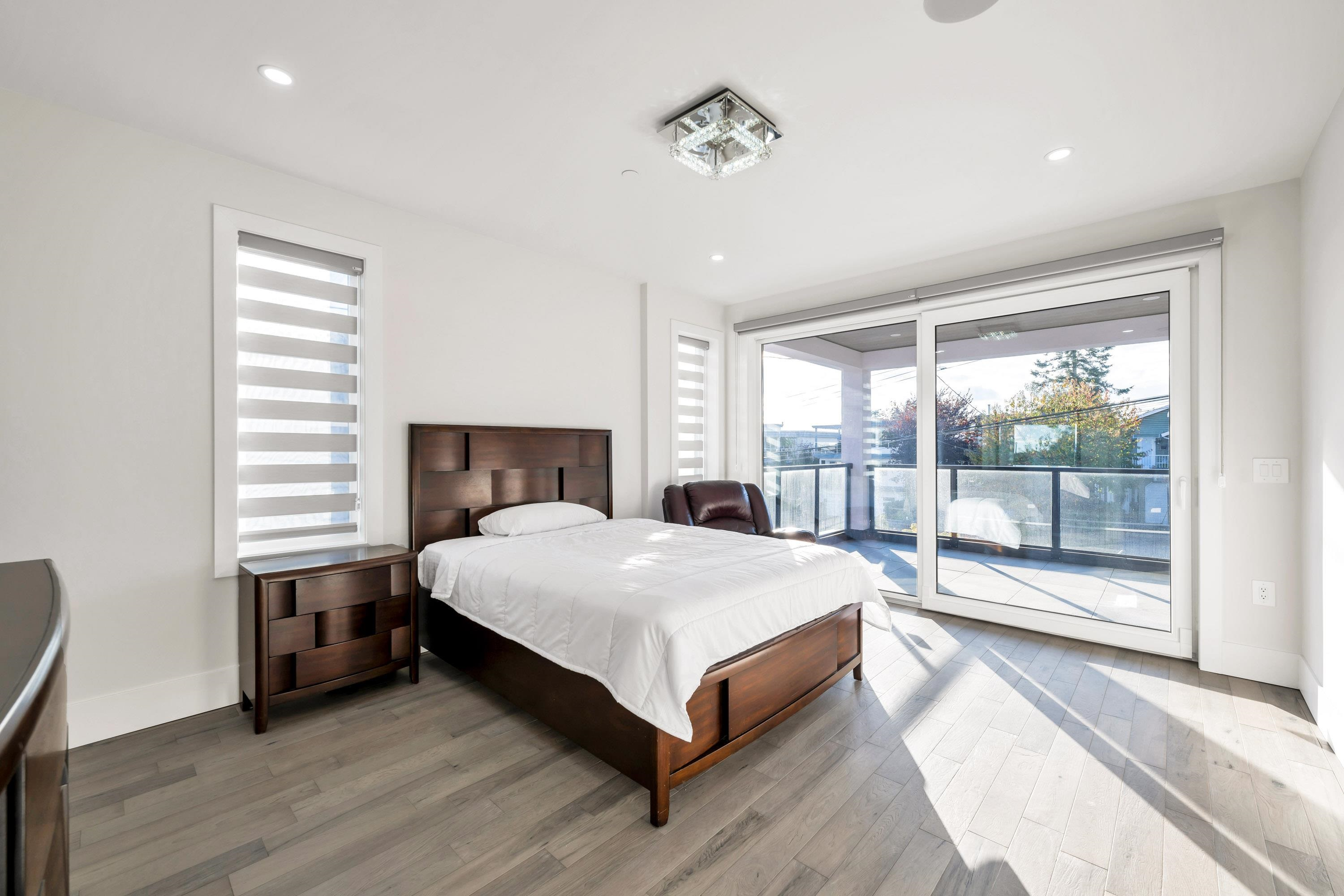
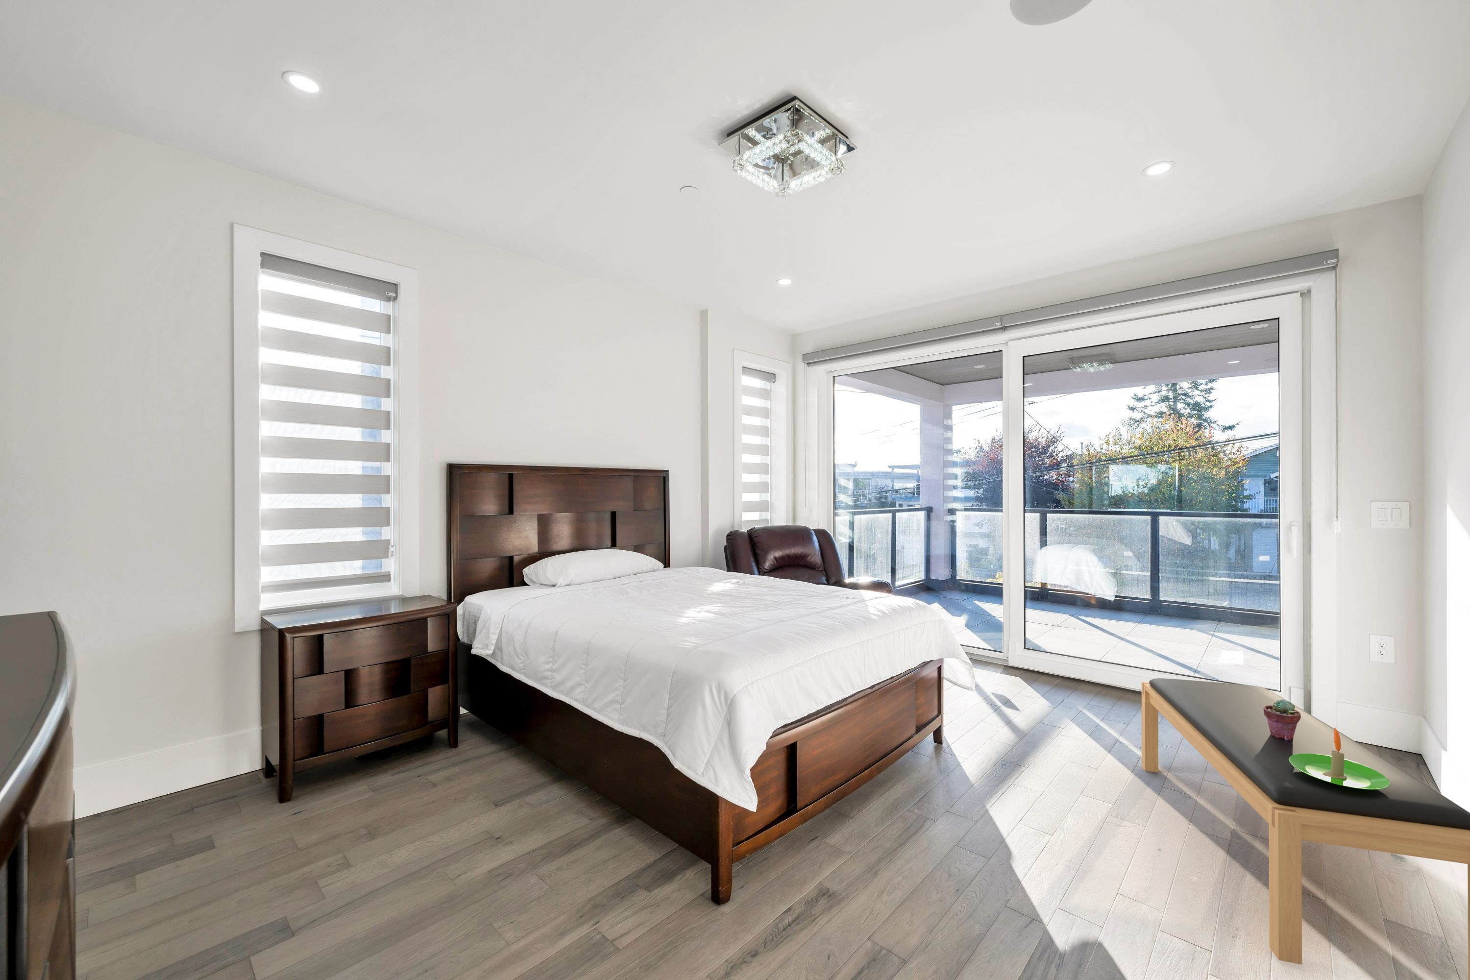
+ bench [1141,678,1470,980]
+ potted succulent [1263,699,1300,740]
+ candle [1288,727,1390,790]
